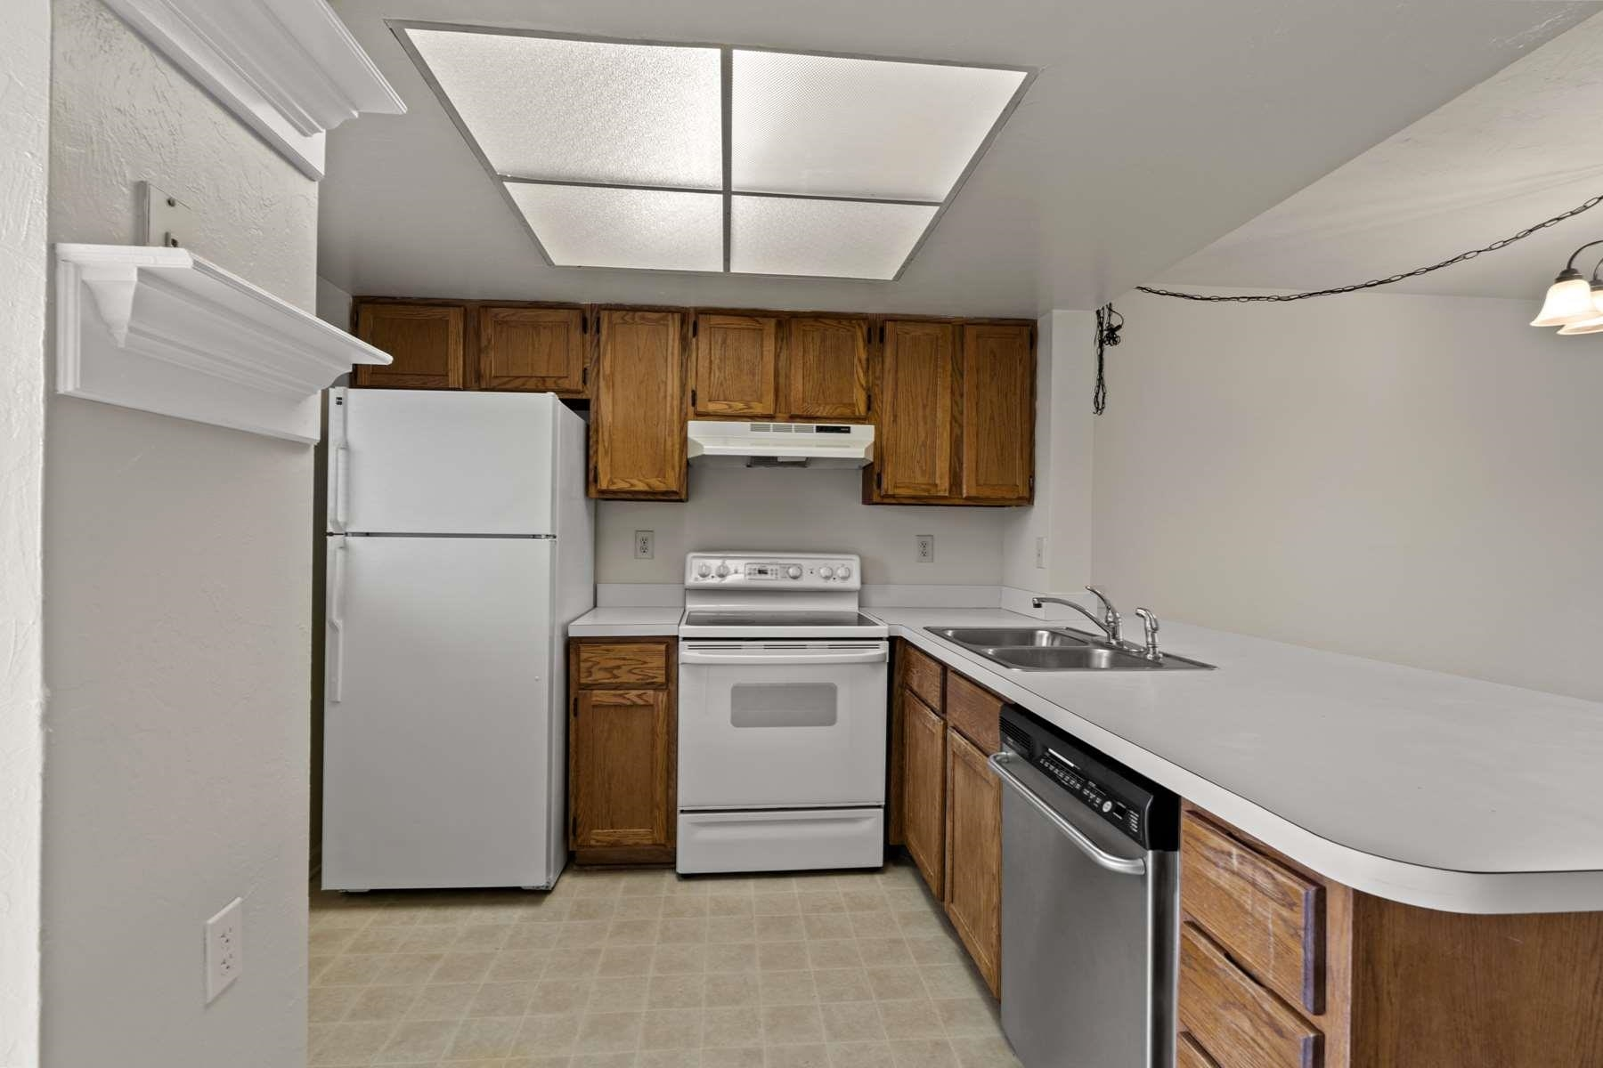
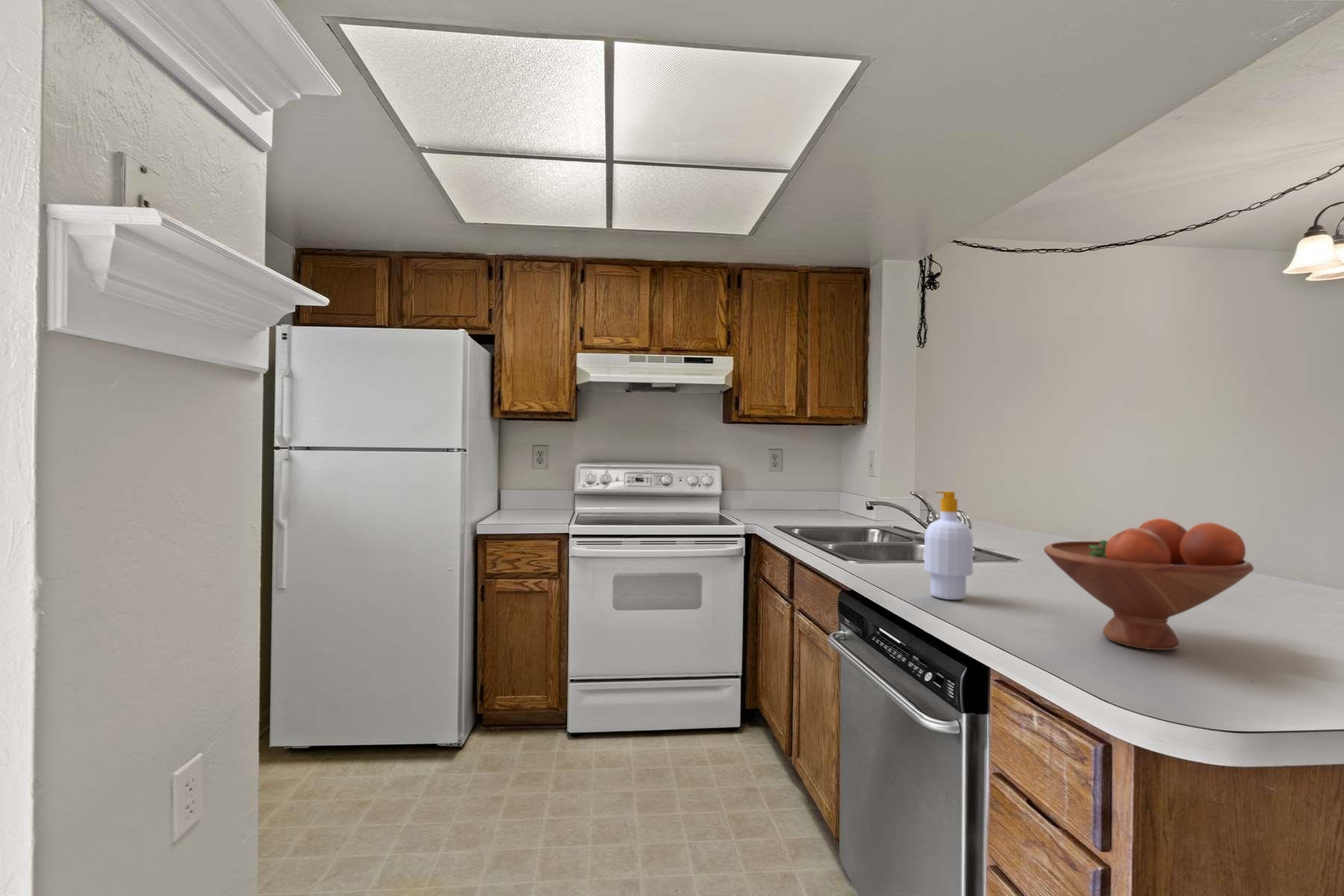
+ soap bottle [924,491,974,600]
+ fruit bowl [1043,517,1254,651]
